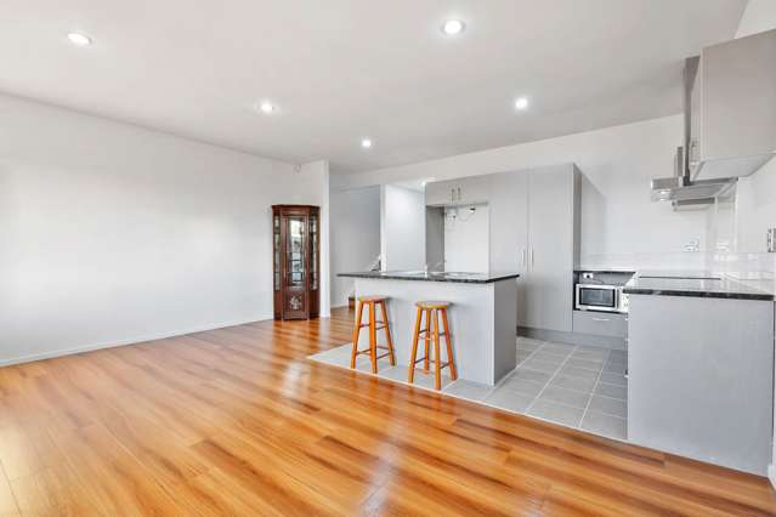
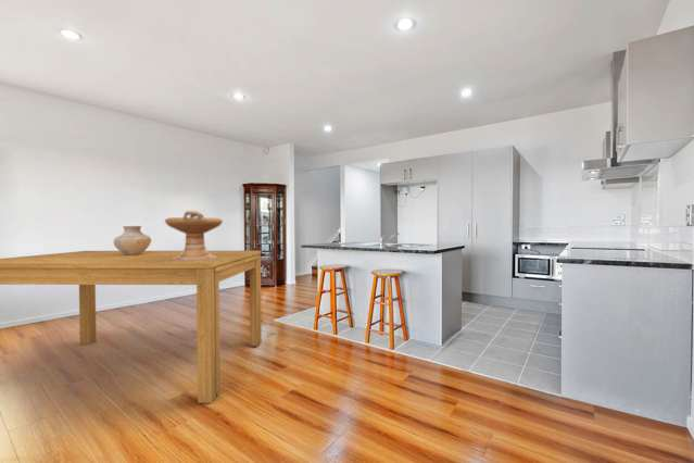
+ decorative bowl [164,210,224,261]
+ dining table [0,250,263,404]
+ vase [113,225,152,254]
